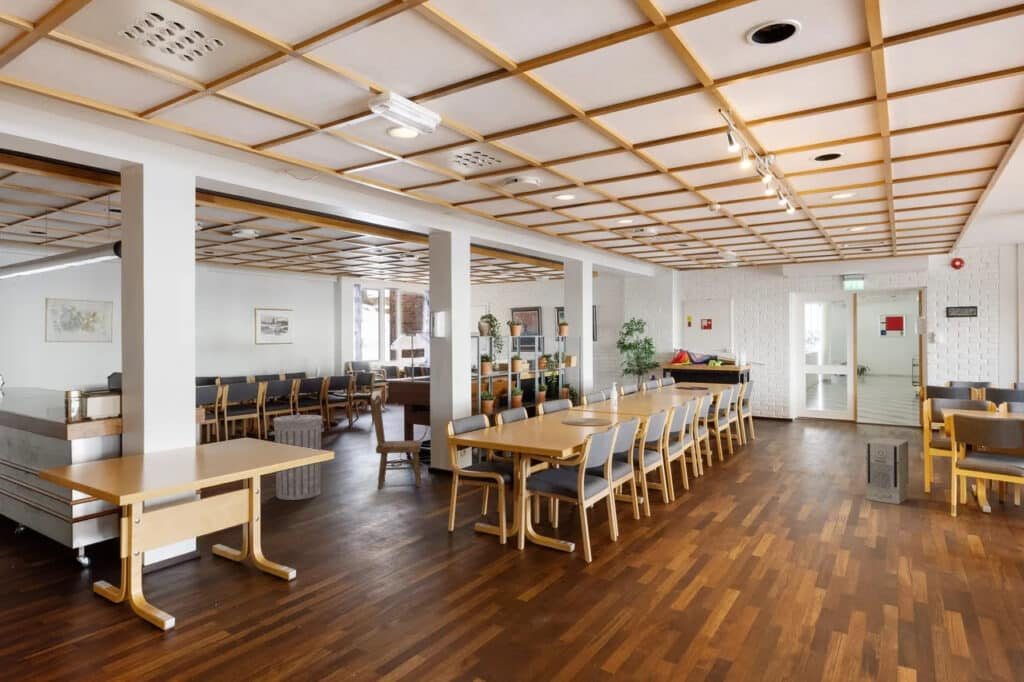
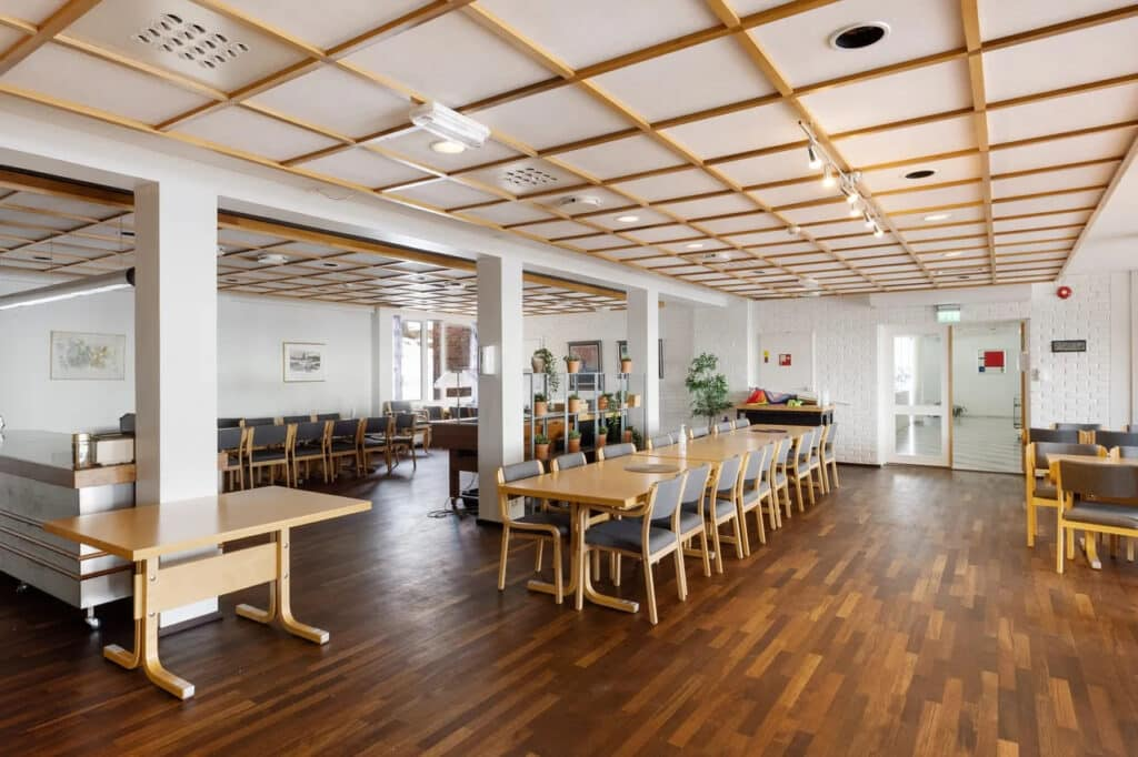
- air purifier [865,437,910,505]
- dining chair [370,394,422,489]
- trash can [270,412,325,501]
